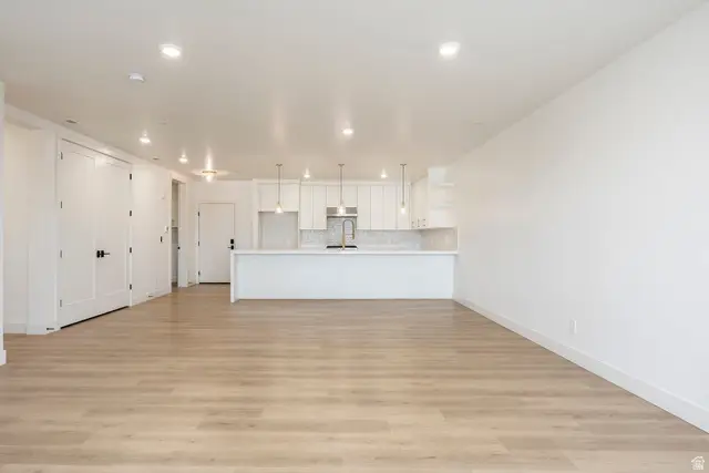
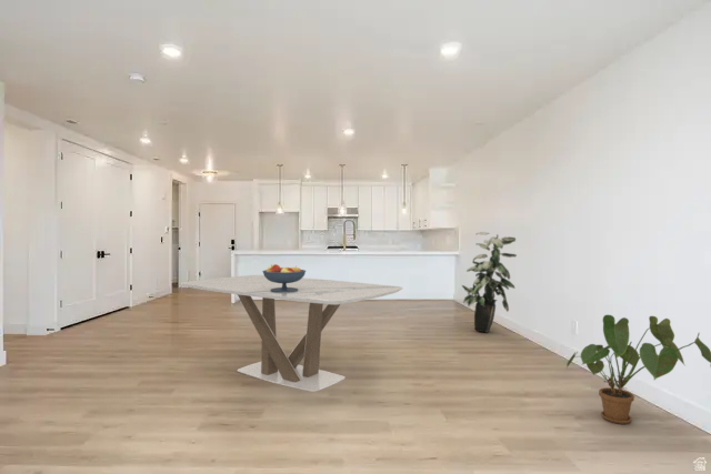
+ house plant [565,314,711,425]
+ dining table [179,274,403,393]
+ indoor plant [461,231,518,334]
+ fruit bowl [261,263,307,292]
